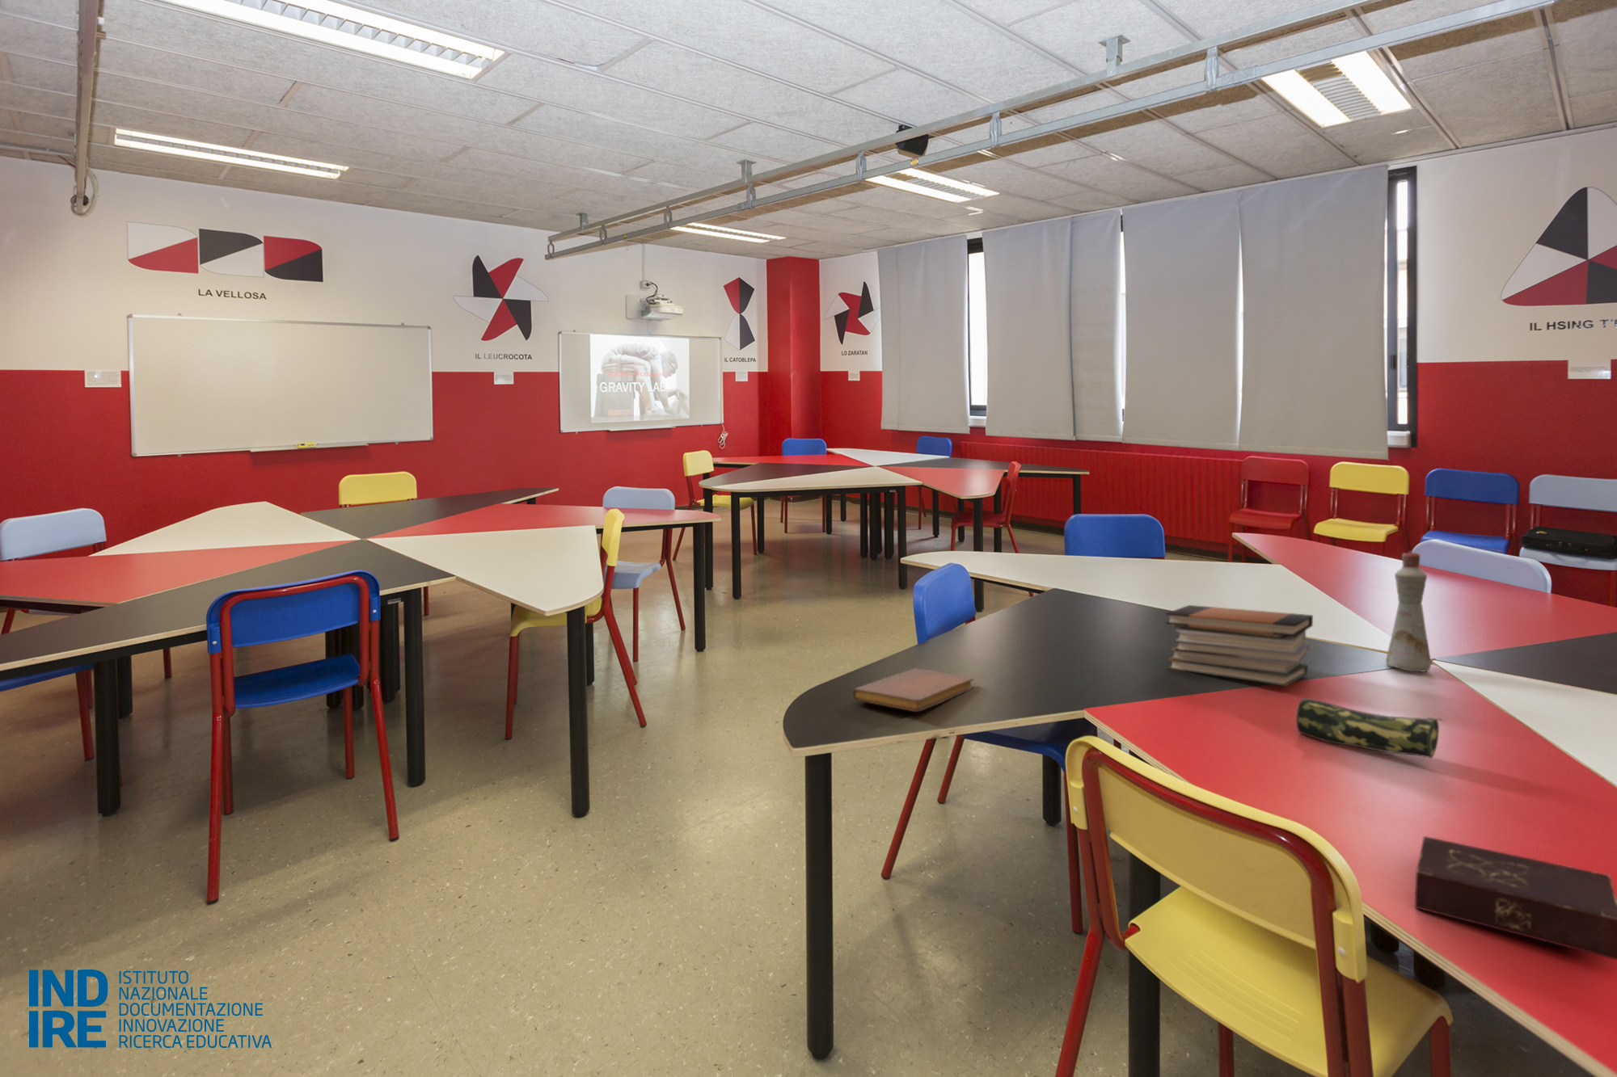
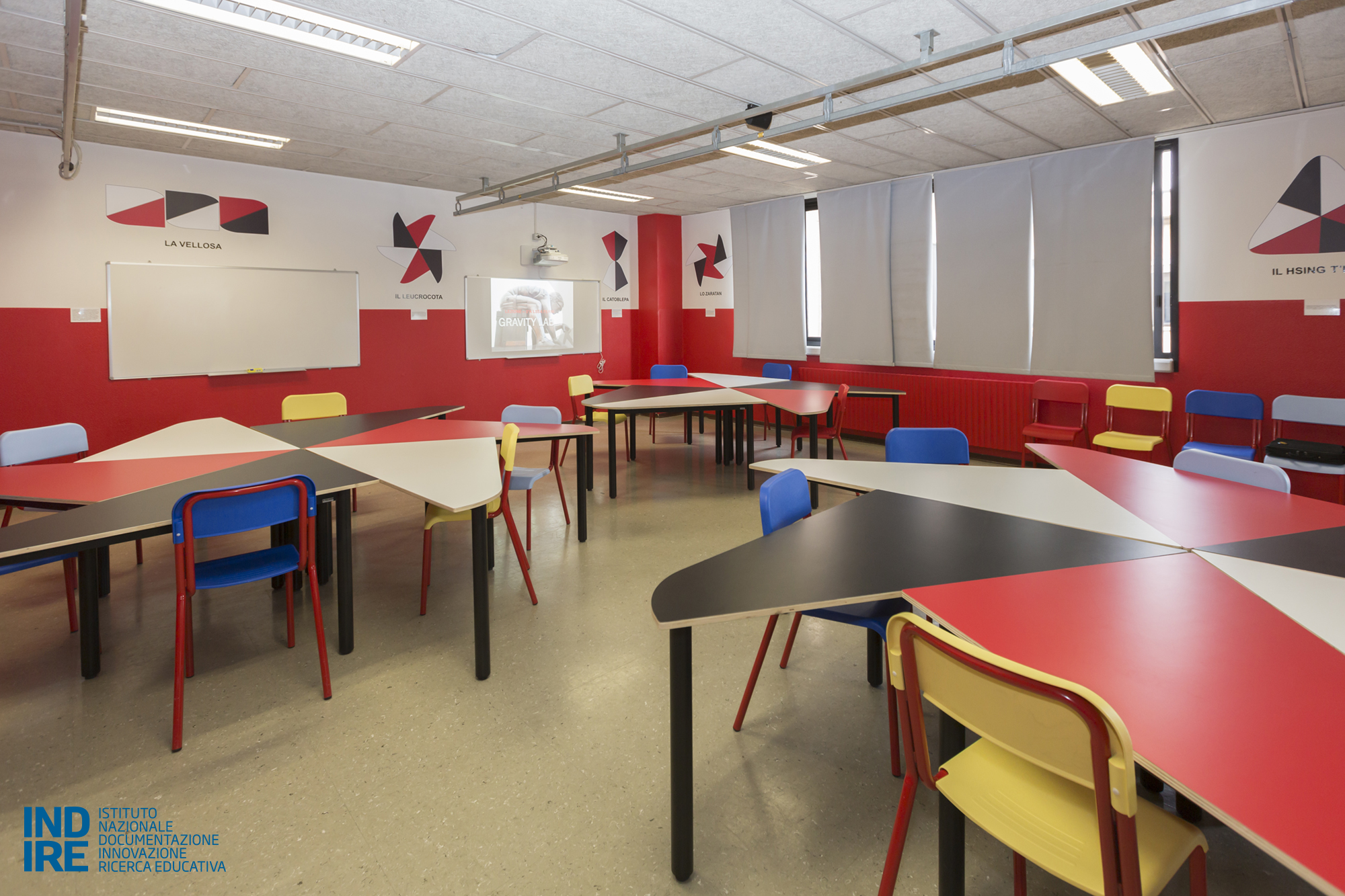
- pencil case [1295,697,1445,758]
- book stack [1165,605,1314,686]
- notebook [852,667,975,713]
- book [1414,835,1617,960]
- bottle [1385,551,1432,673]
